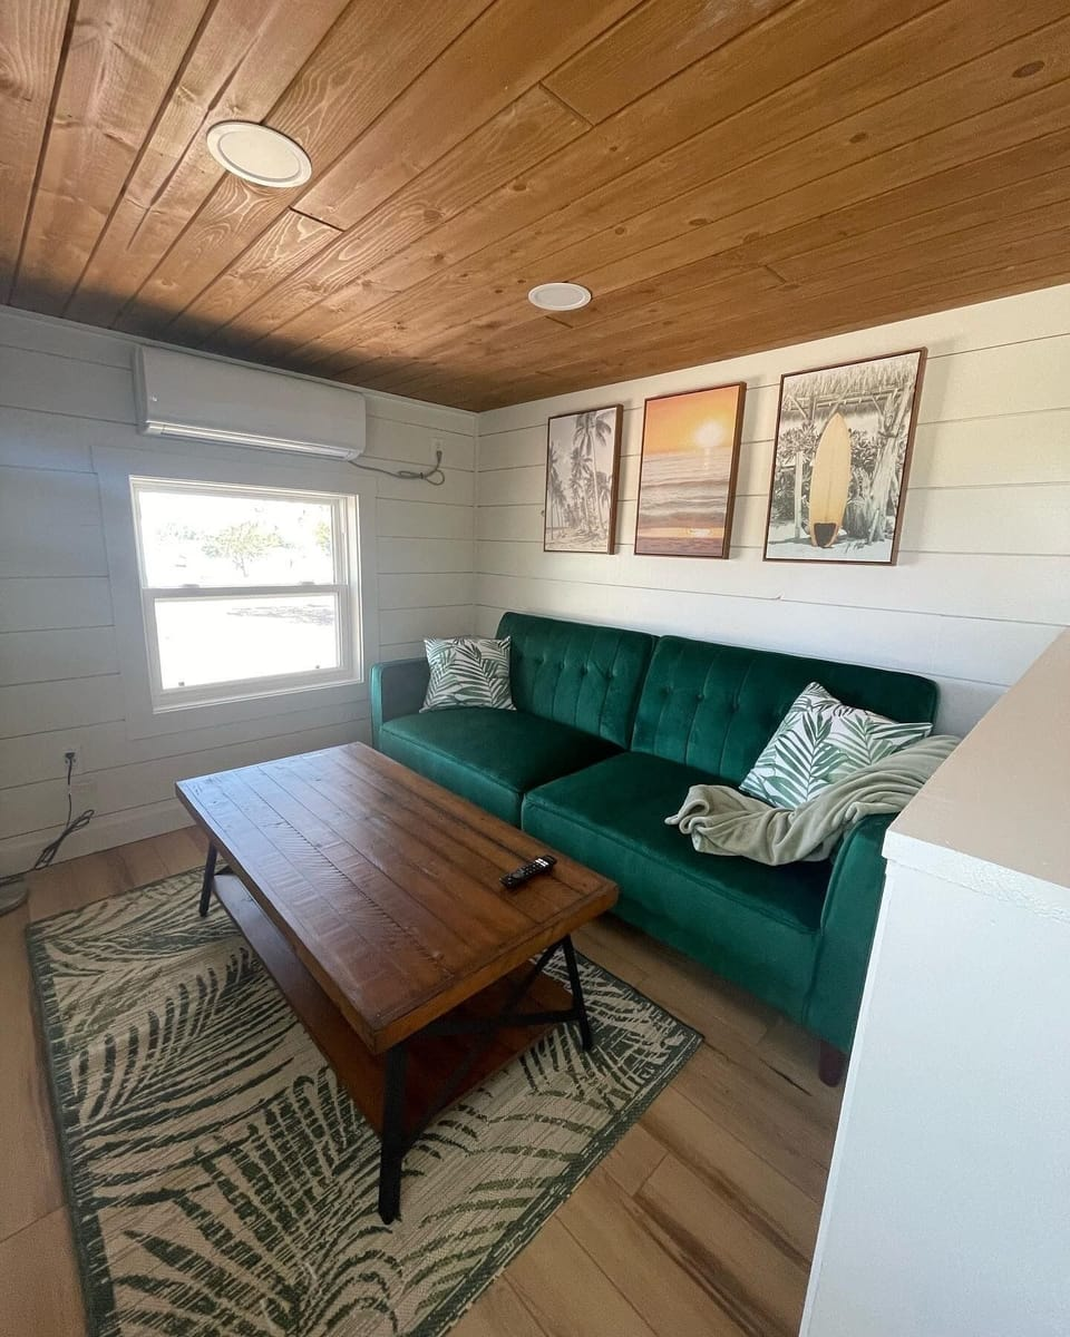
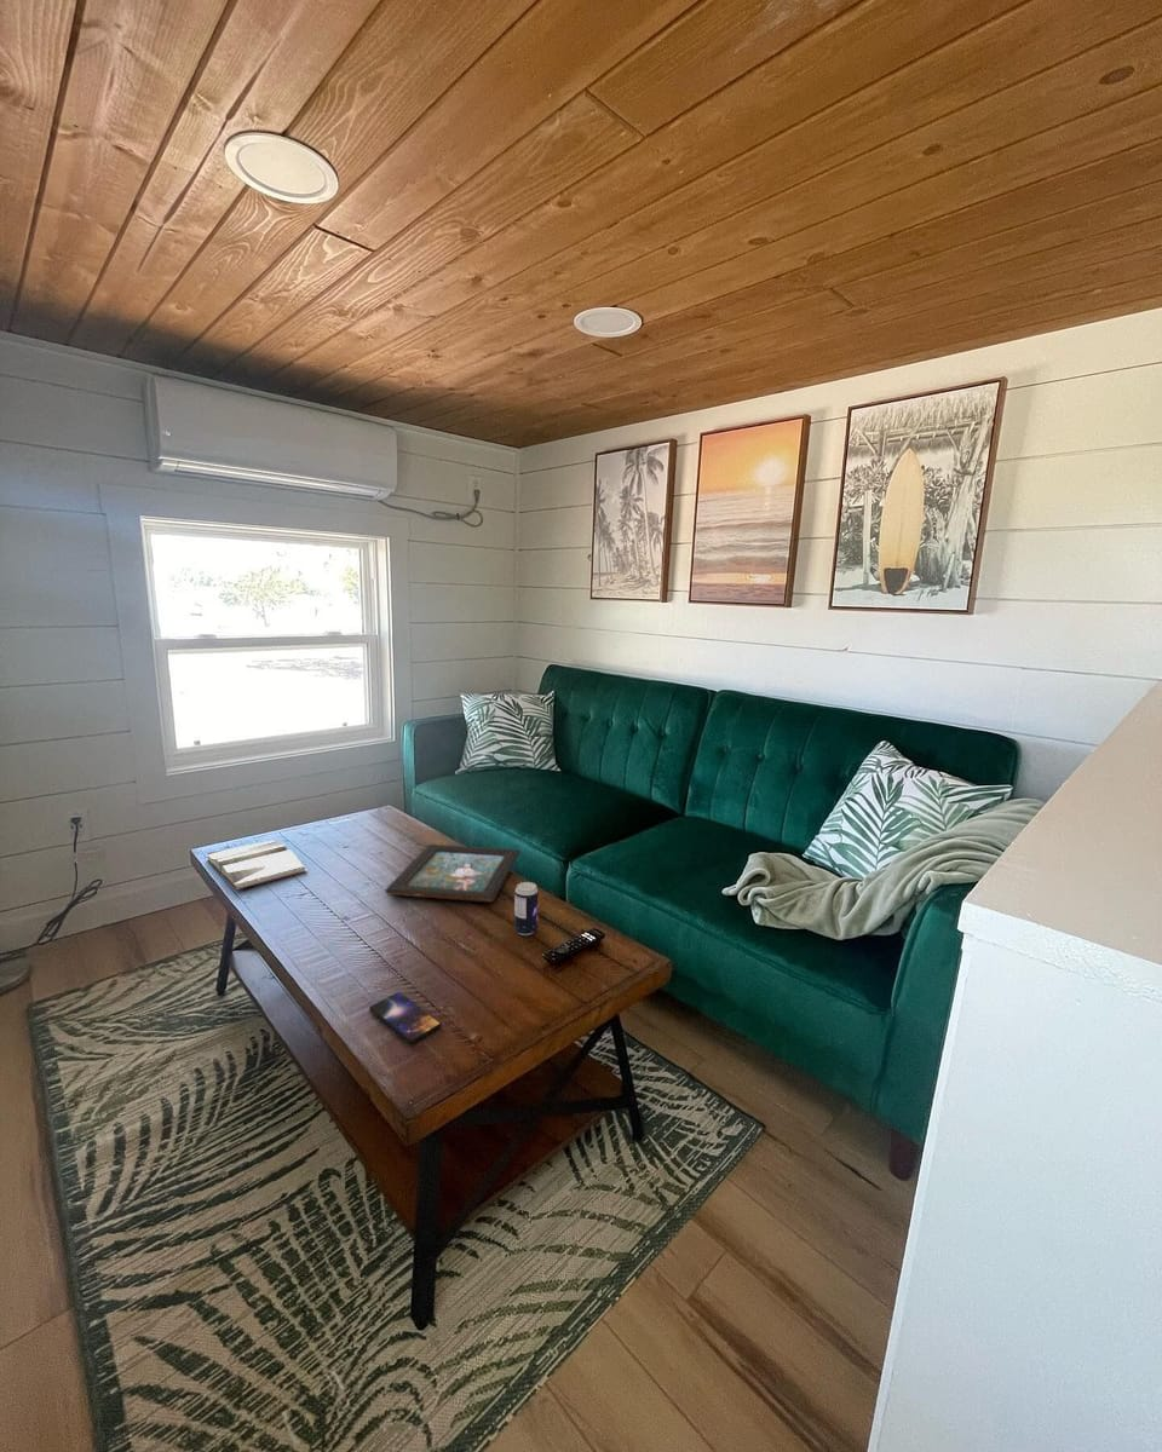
+ beverage can [513,881,540,937]
+ hardback book [205,840,309,891]
+ decorative tray [384,843,522,904]
+ smartphone [368,991,442,1044]
